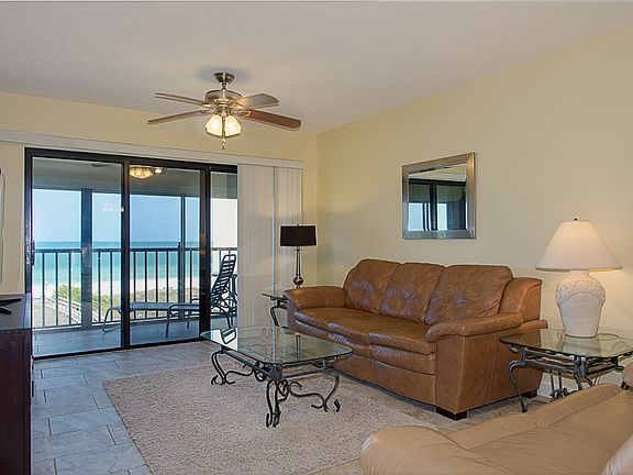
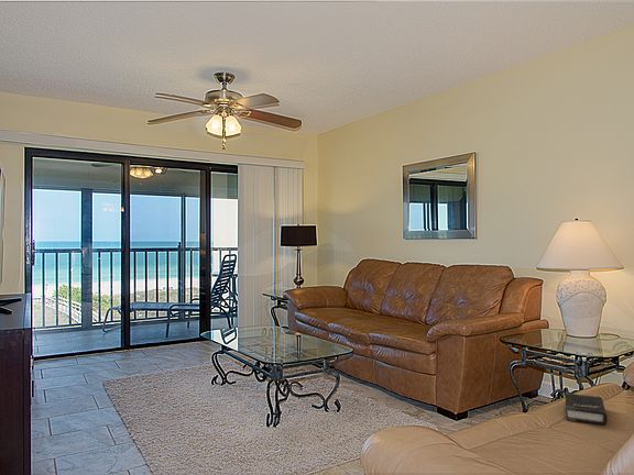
+ hardback book [565,391,608,426]
